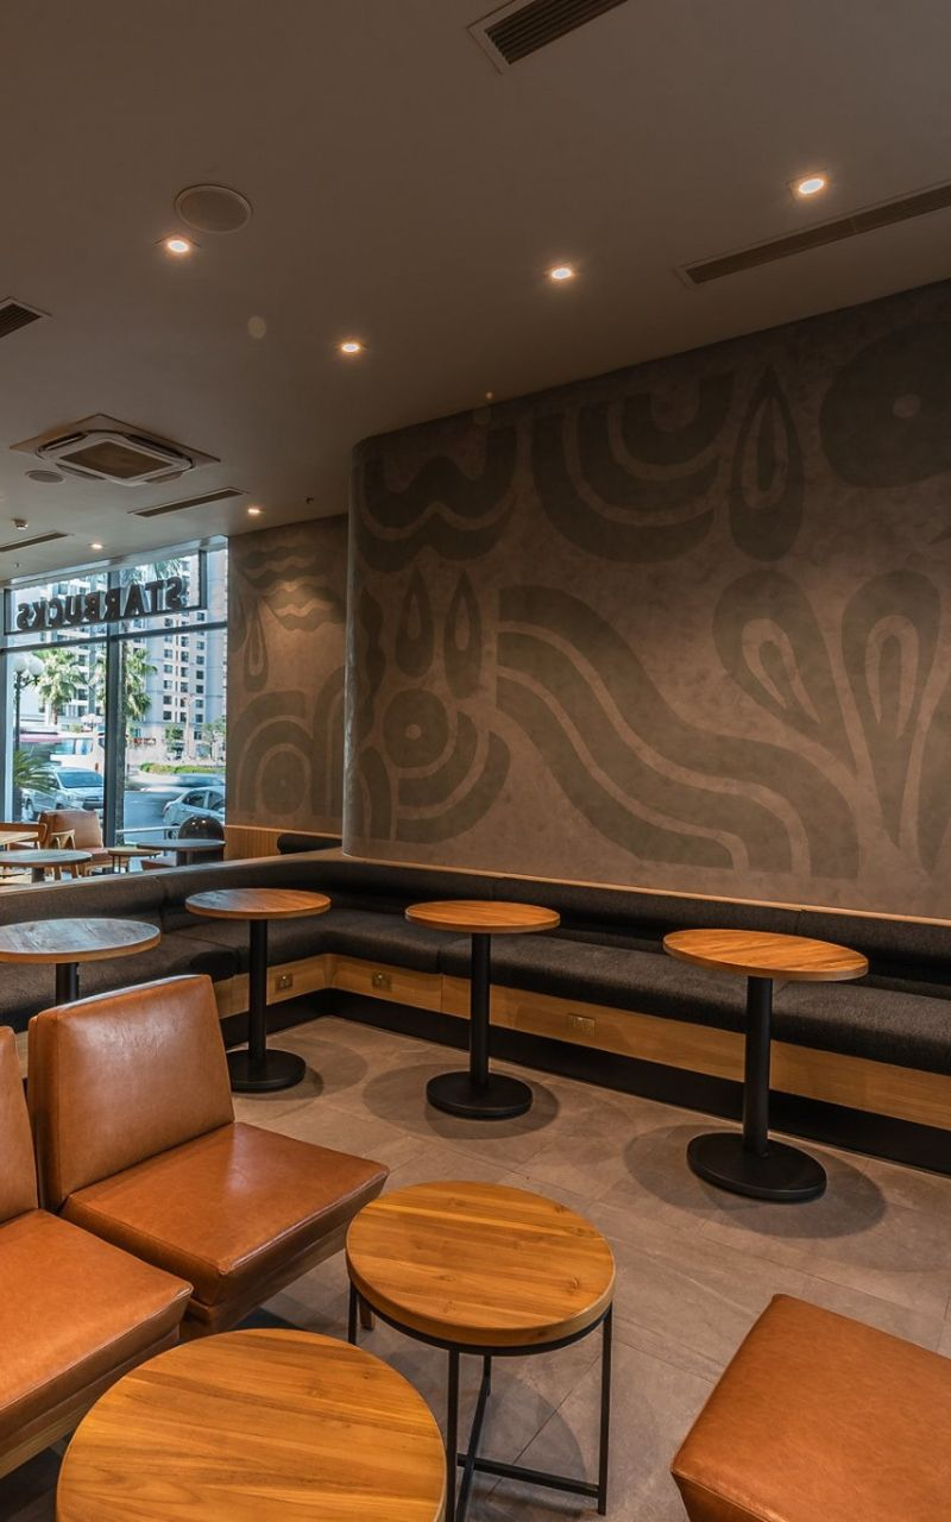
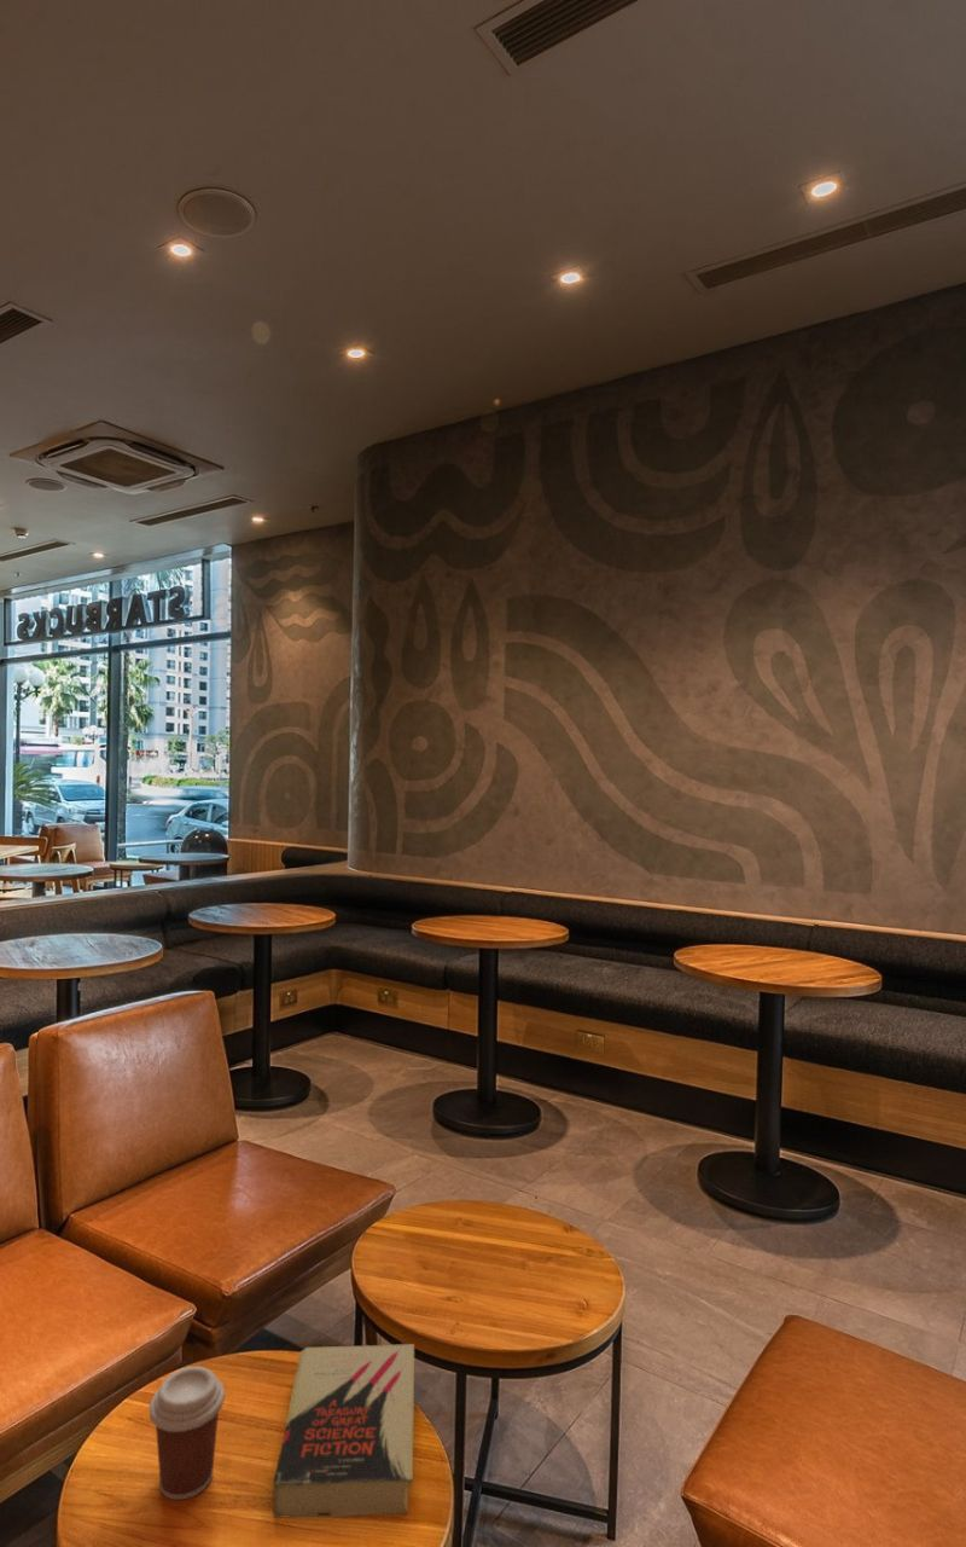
+ book [272,1343,415,1519]
+ coffee cup [149,1366,226,1501]
